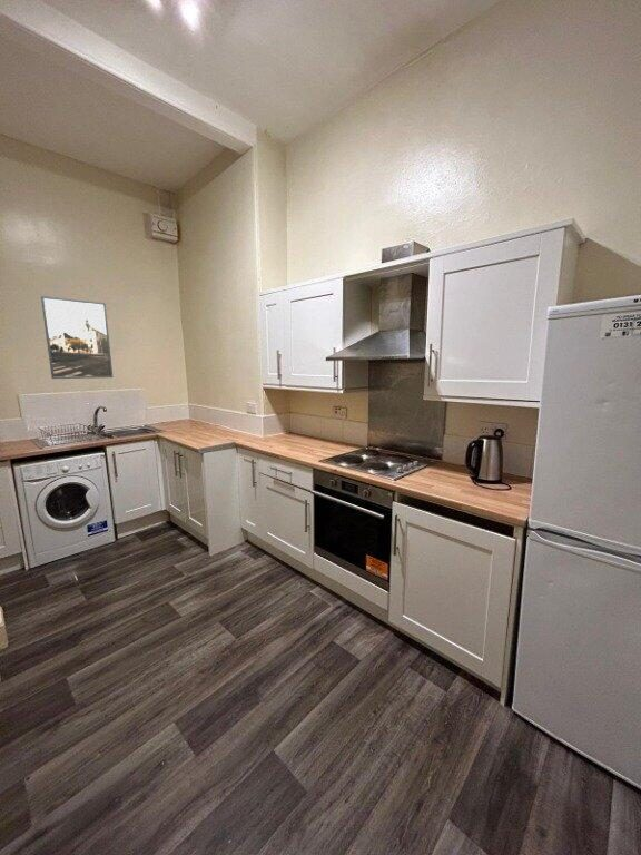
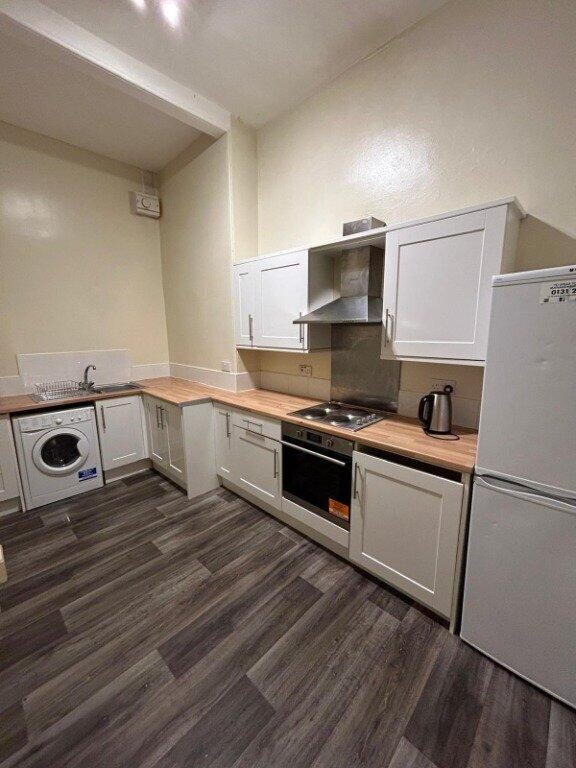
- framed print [40,295,114,380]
